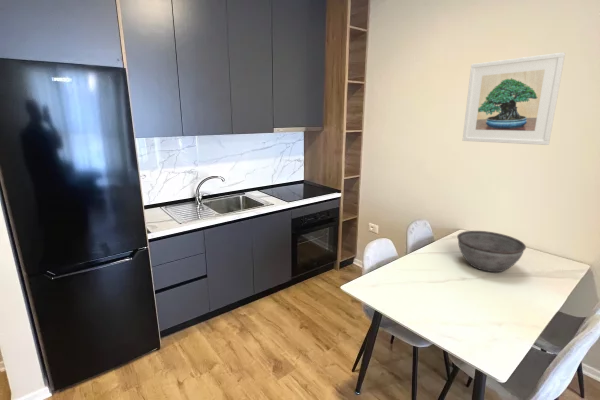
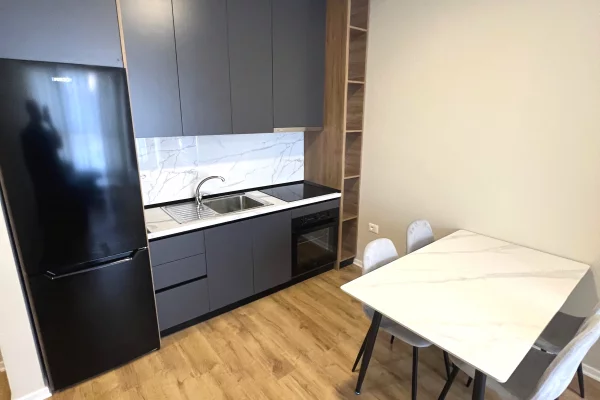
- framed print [462,51,566,146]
- bowl [456,230,527,273]
